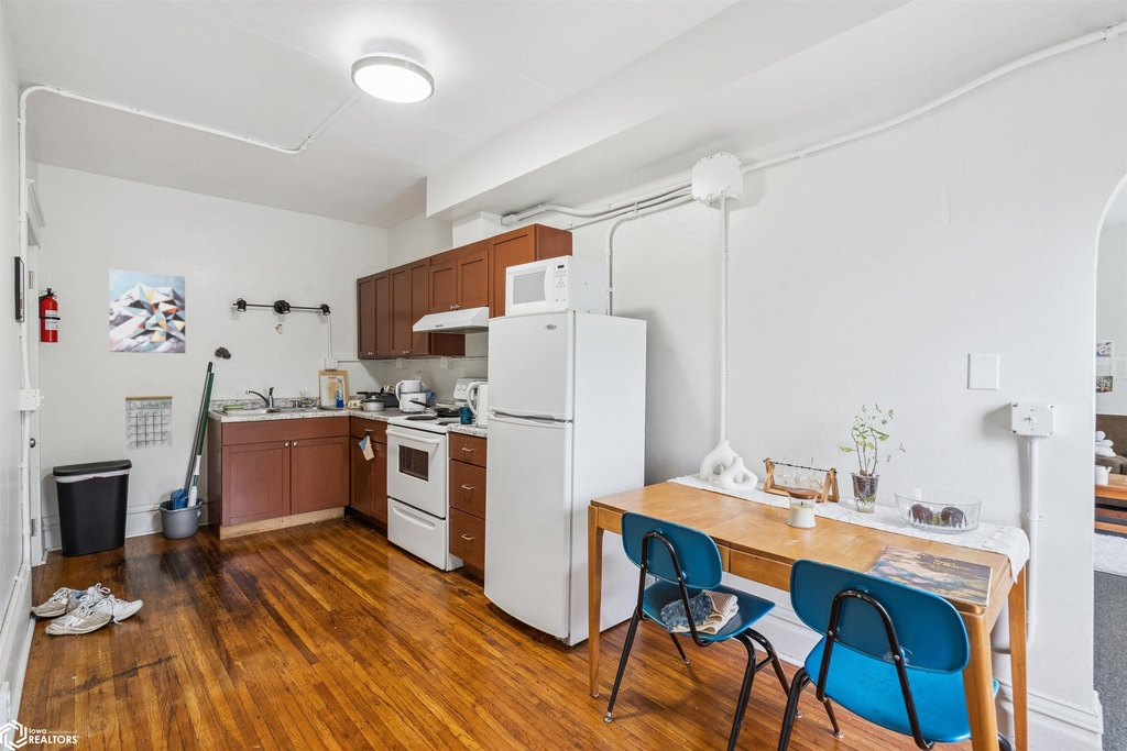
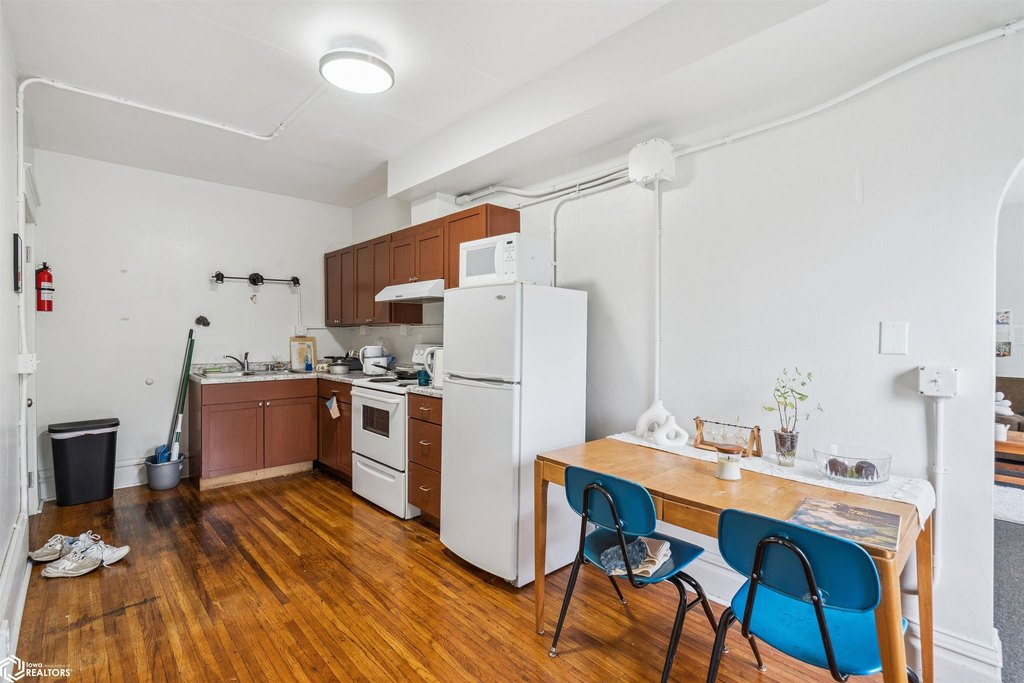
- wall art [108,268,186,354]
- calendar [124,383,174,451]
